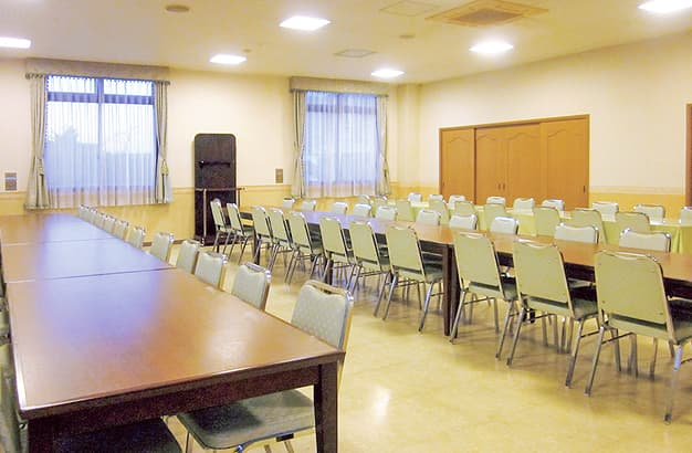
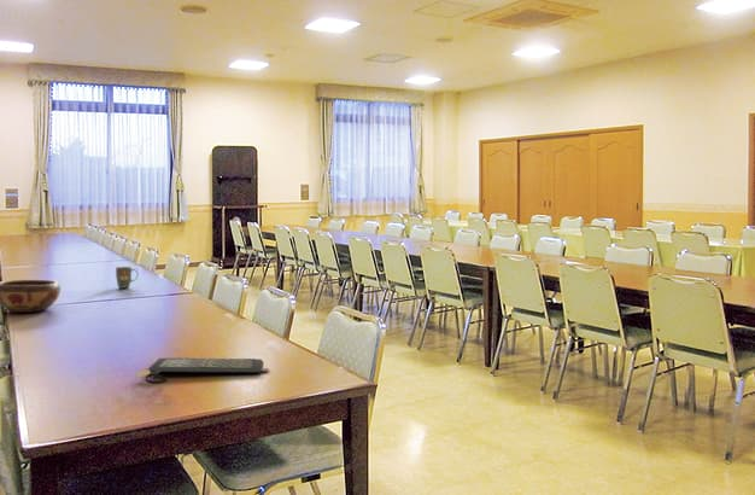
+ mug [115,266,140,290]
+ clutch bag [136,357,270,385]
+ decorative bowl [0,279,62,314]
